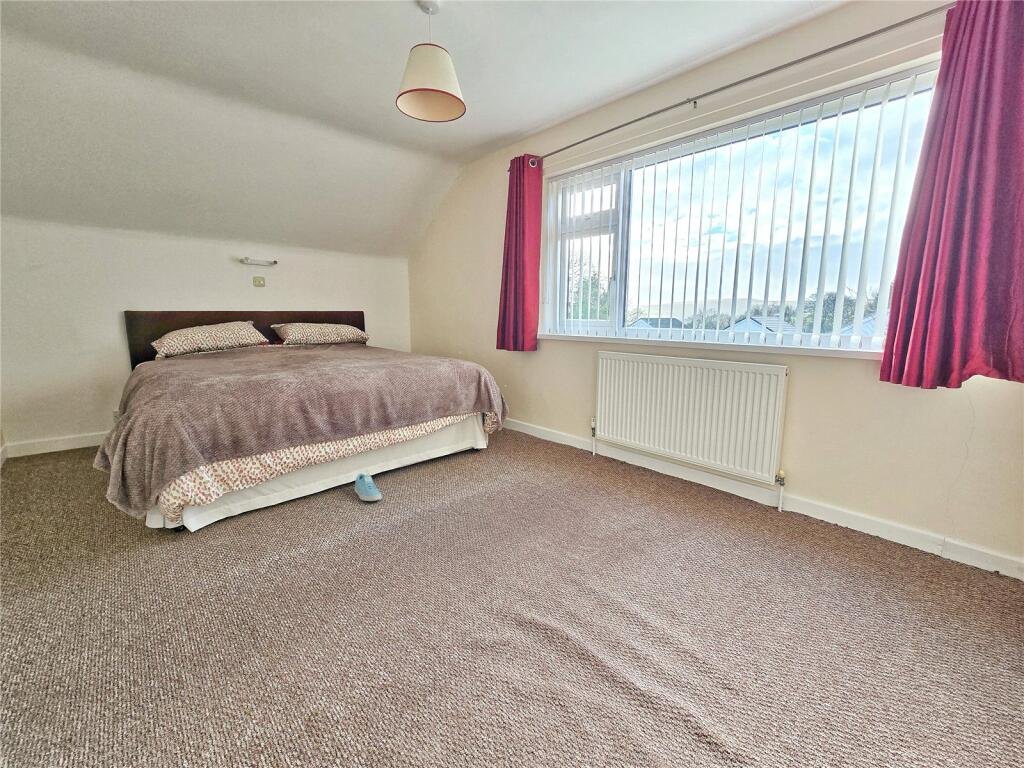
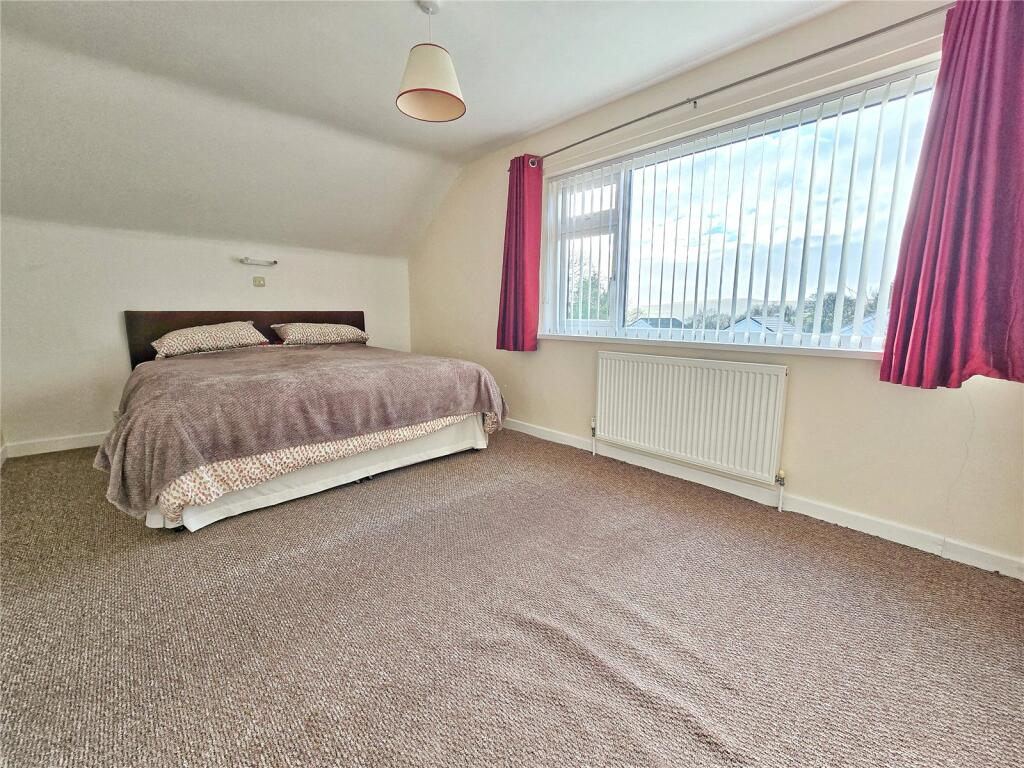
- sneaker [354,473,383,502]
